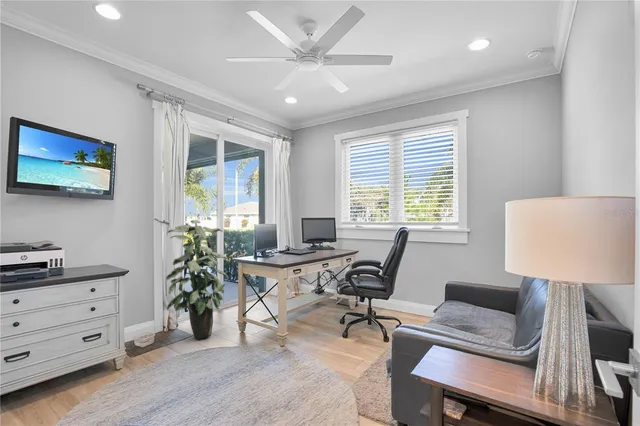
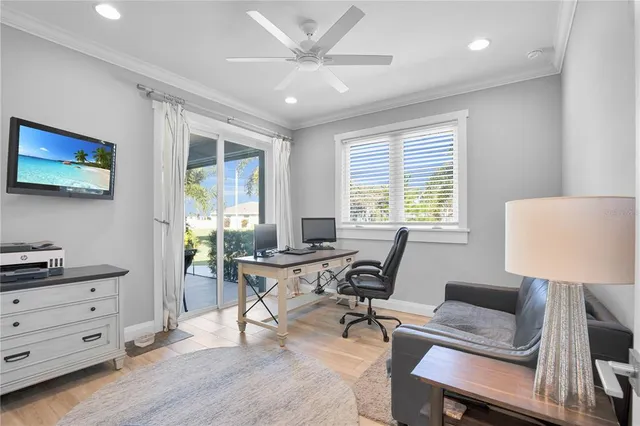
- indoor plant [165,219,230,340]
